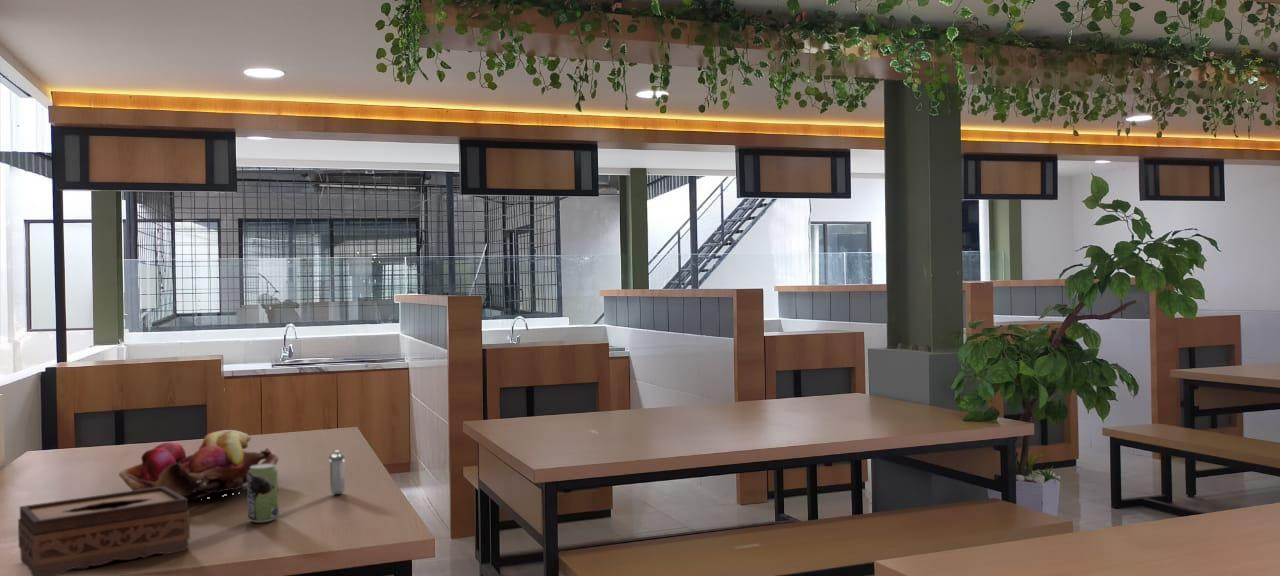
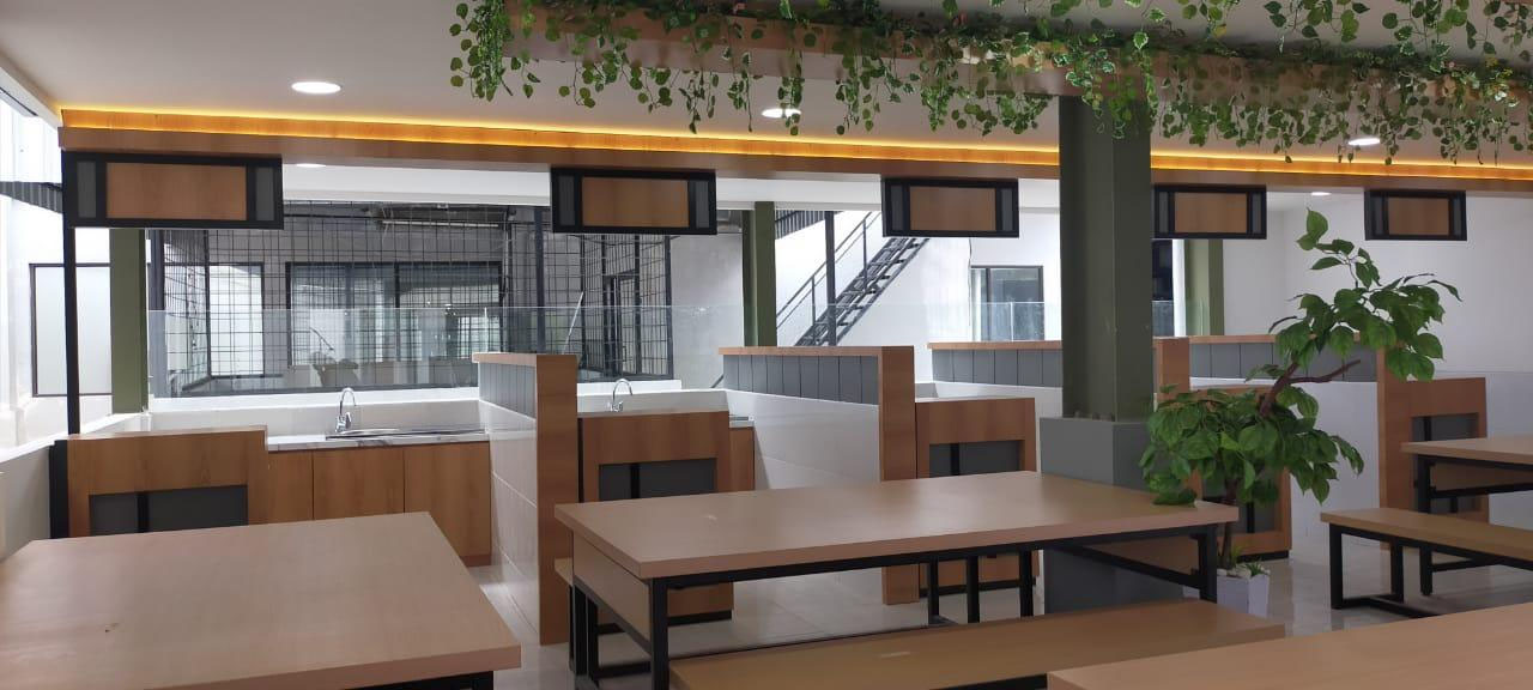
- tissue box [17,486,191,576]
- fruit basket [118,429,280,501]
- shaker [328,450,346,495]
- beverage can [246,463,280,523]
